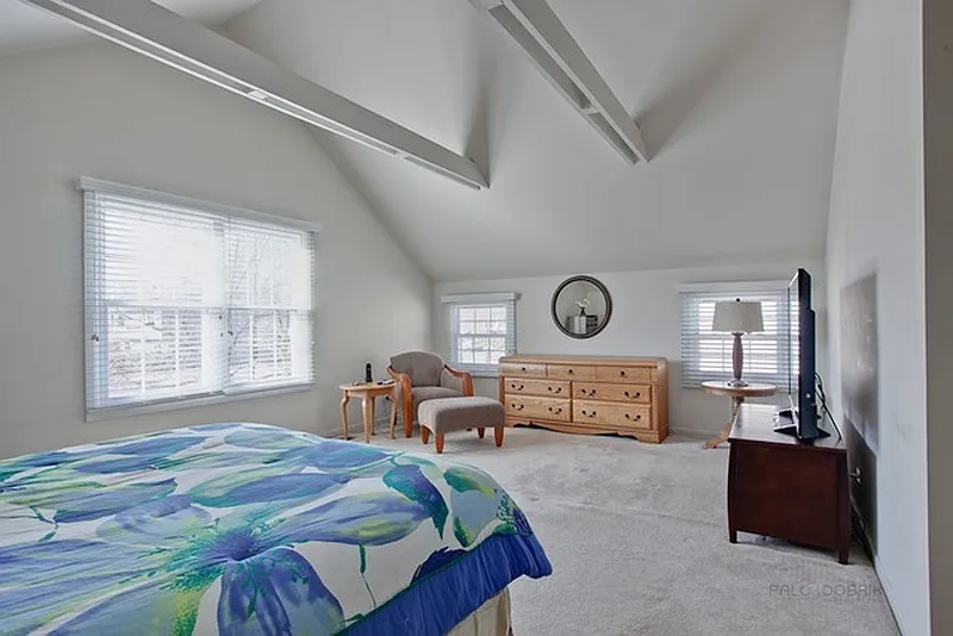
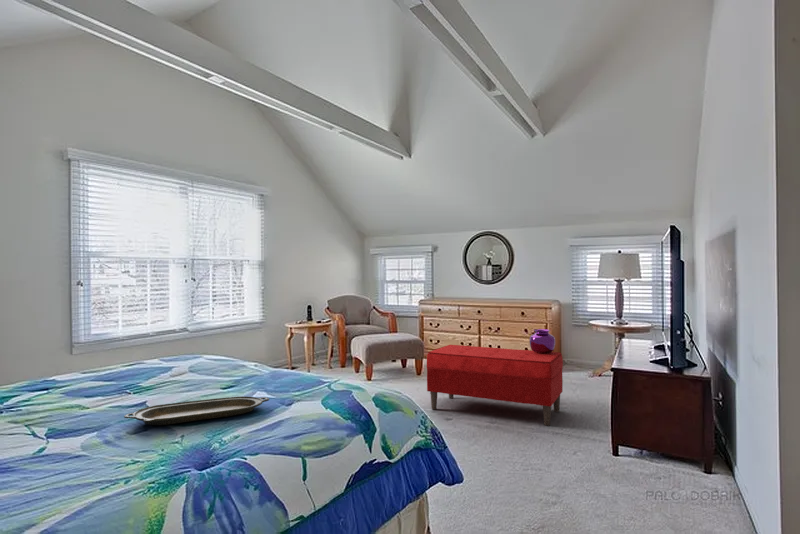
+ bench [426,344,564,427]
+ vase [528,328,556,353]
+ serving tray [123,395,270,426]
